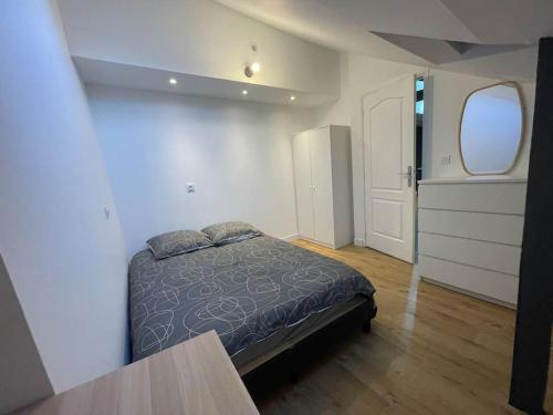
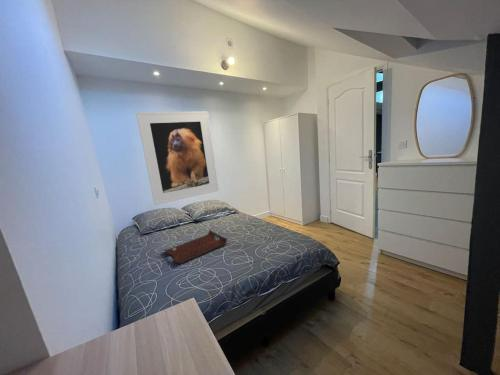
+ serving tray [161,229,228,265]
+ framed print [135,111,220,206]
